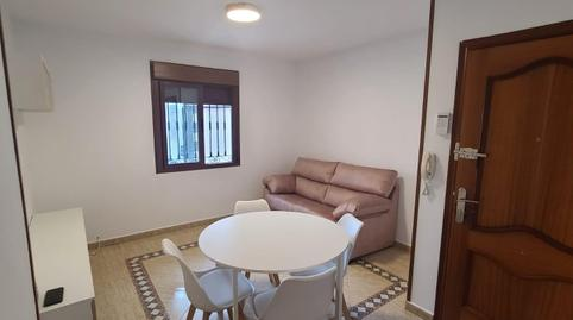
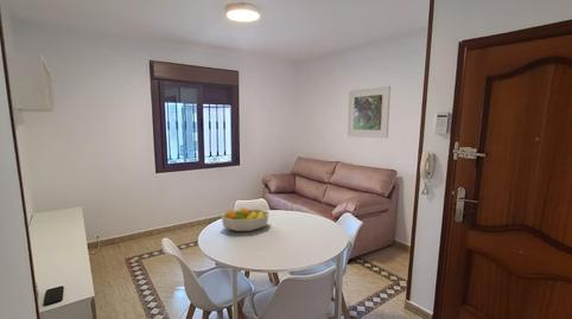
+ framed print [347,84,392,139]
+ fruit bowl [221,206,271,232]
